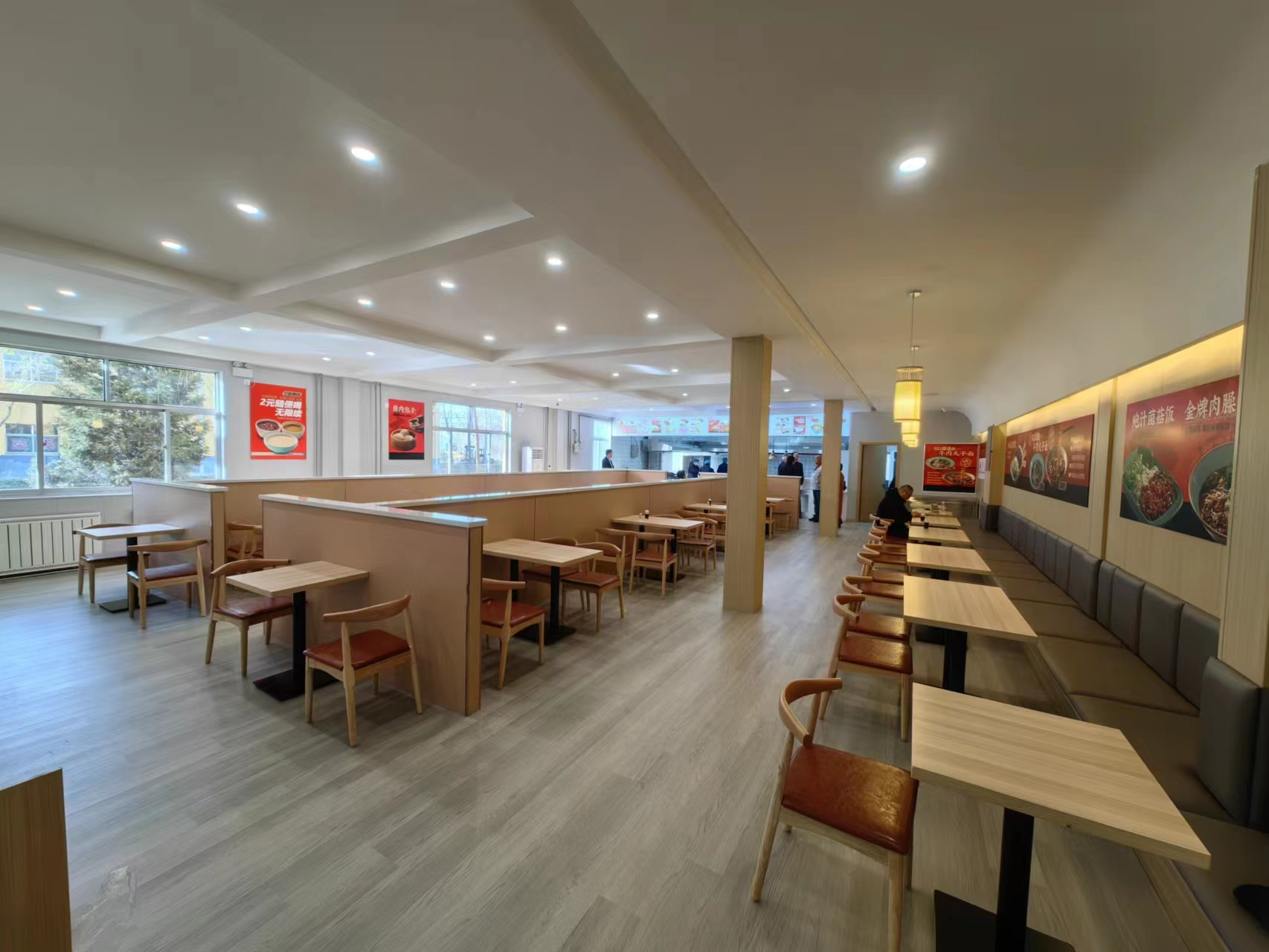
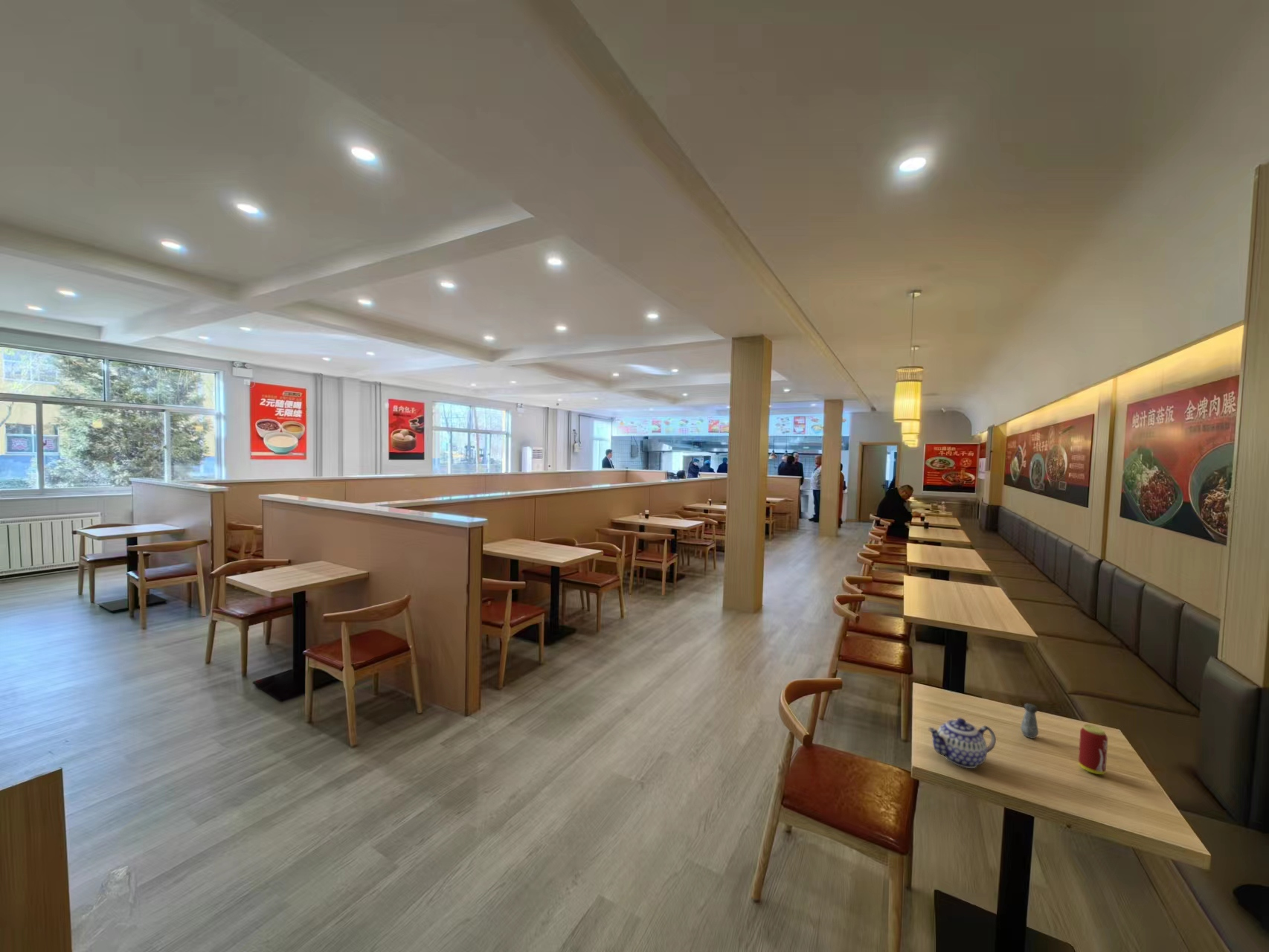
+ beverage can [1078,724,1108,775]
+ salt shaker [1020,703,1039,739]
+ teapot [928,717,997,769]
